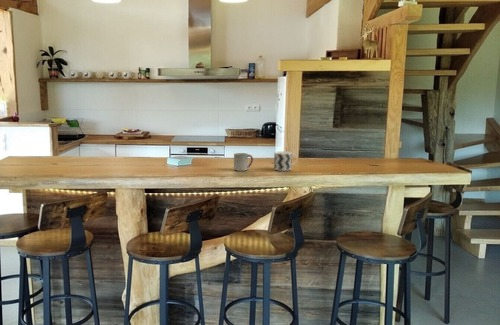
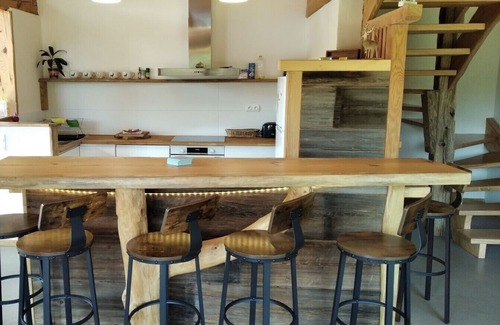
- cup [273,150,298,172]
- cup [233,152,254,172]
